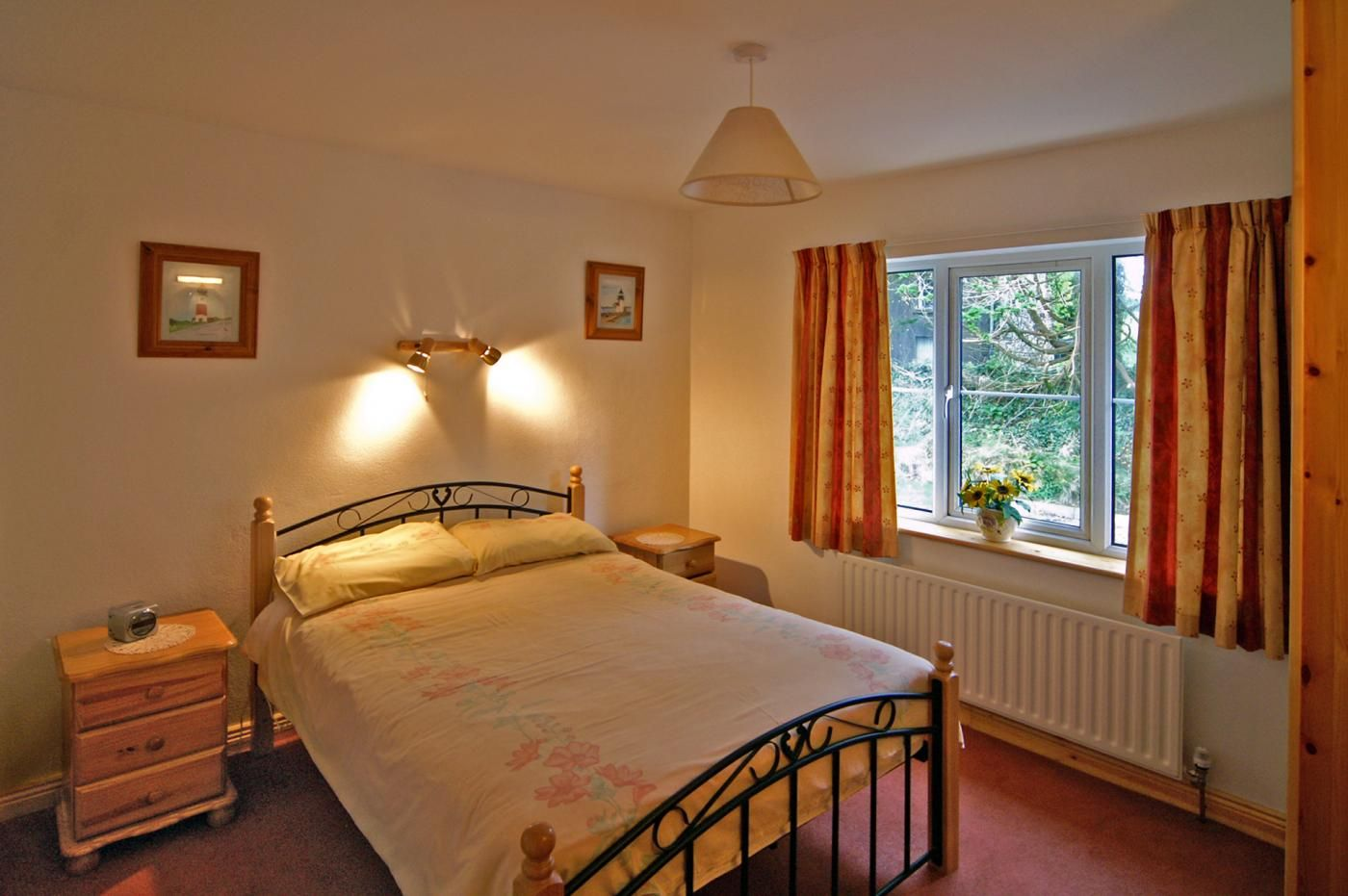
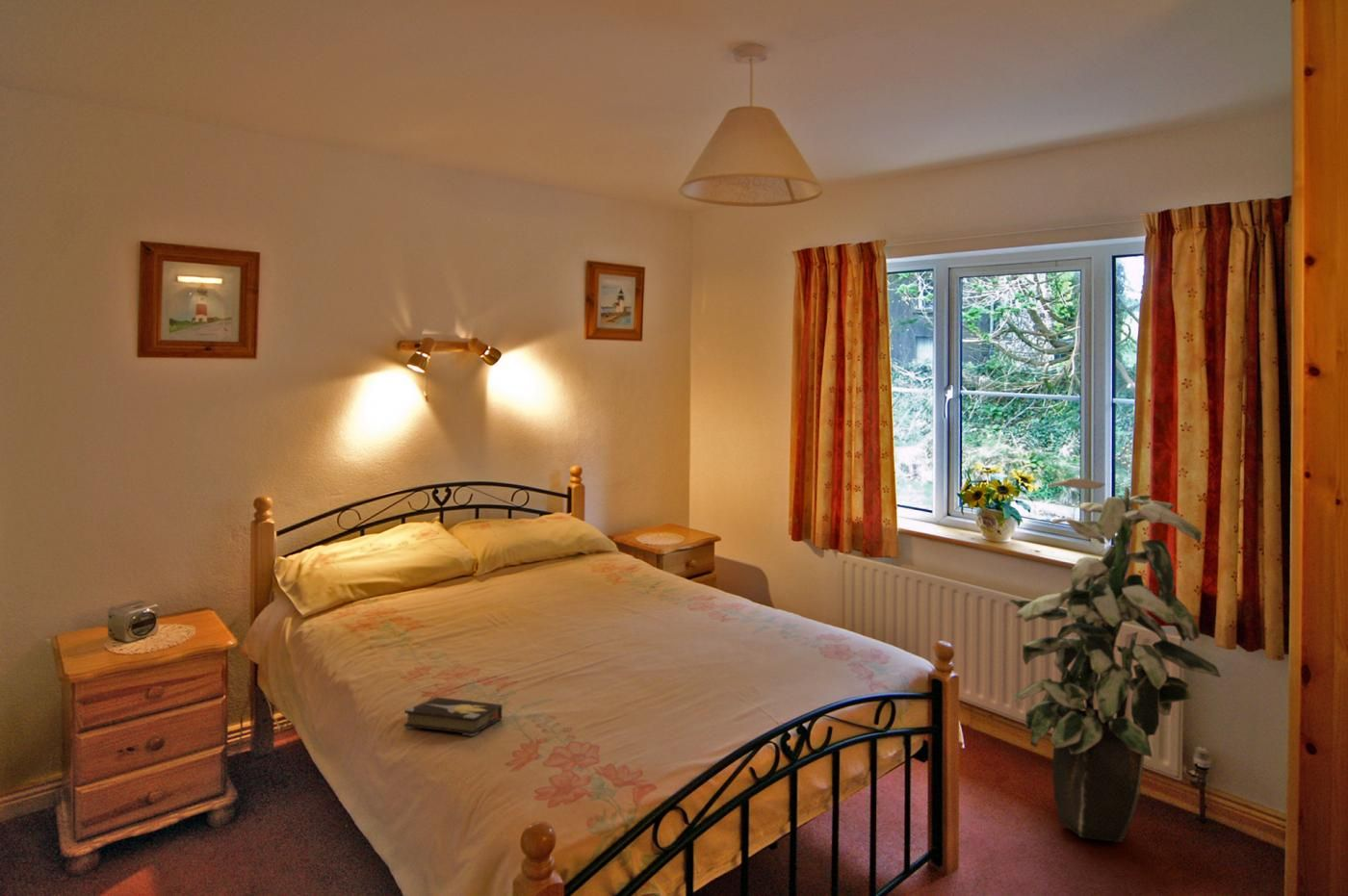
+ indoor plant [1008,477,1222,843]
+ hardback book [403,696,504,737]
